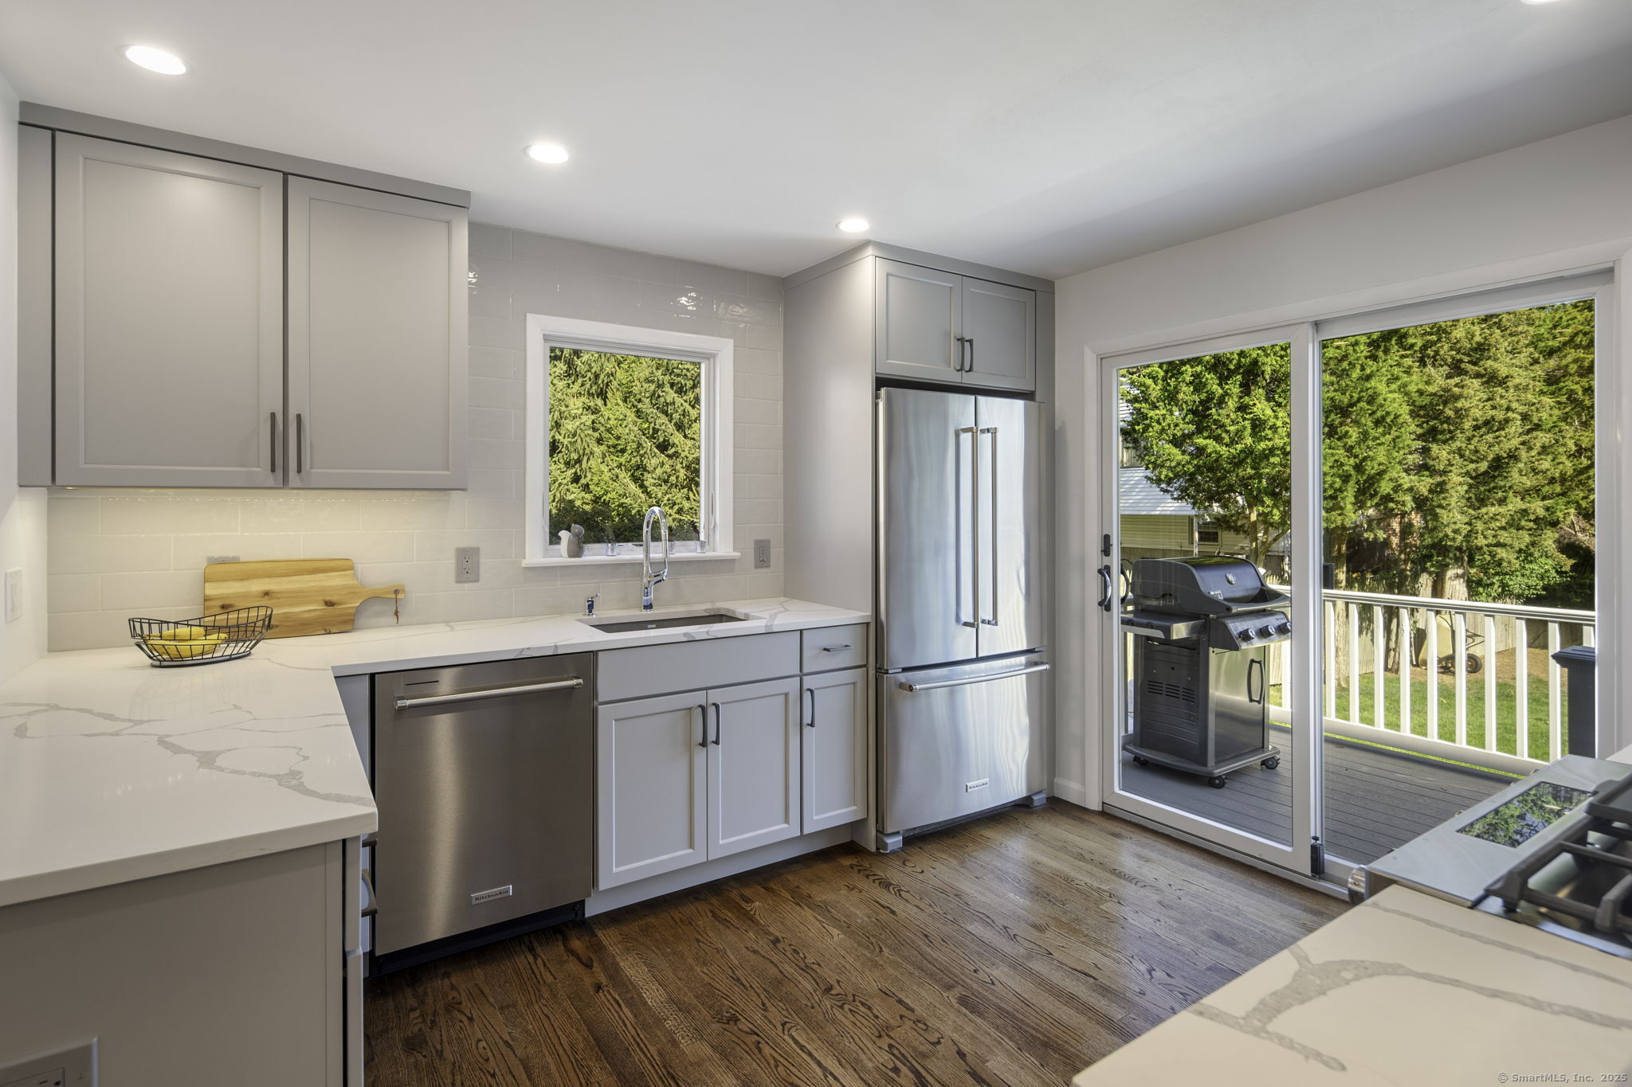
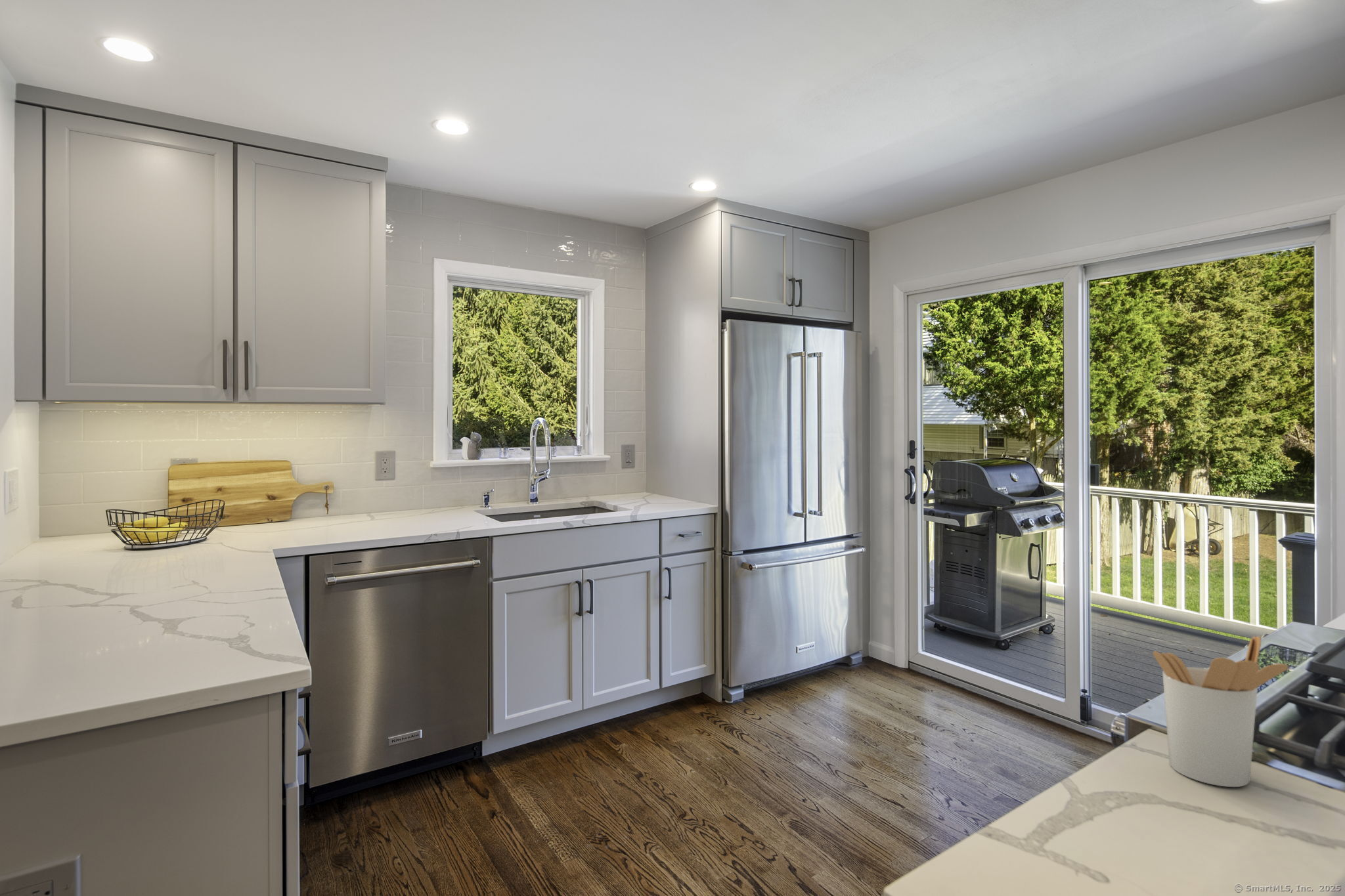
+ utensil holder [1152,635,1289,788]
